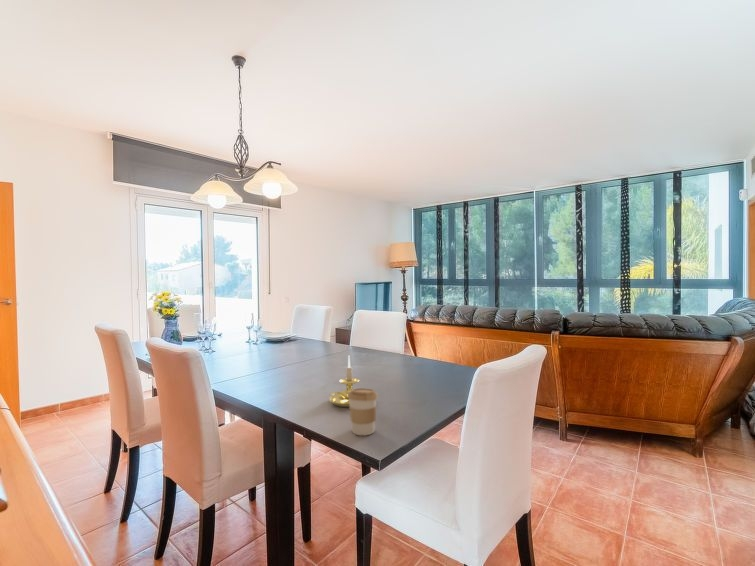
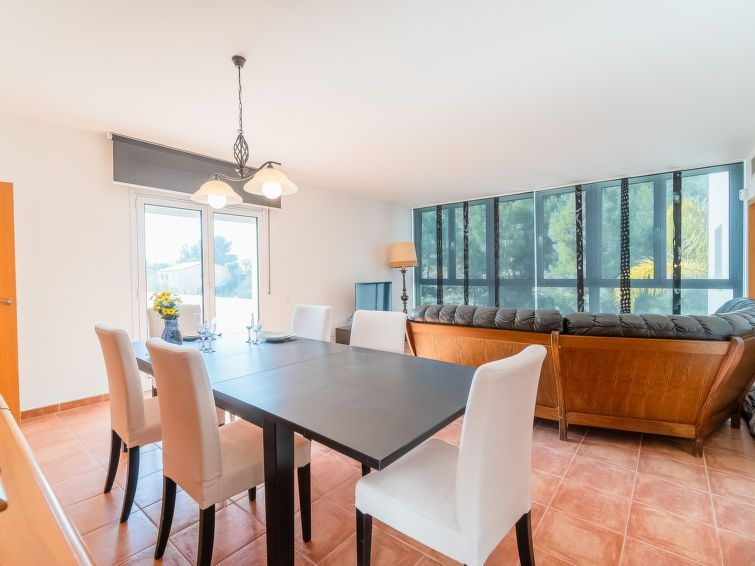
- coffee cup [348,387,379,436]
- candle holder [328,356,361,408]
